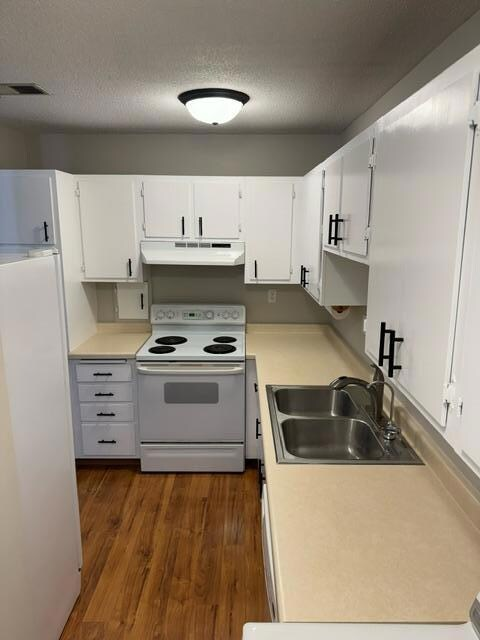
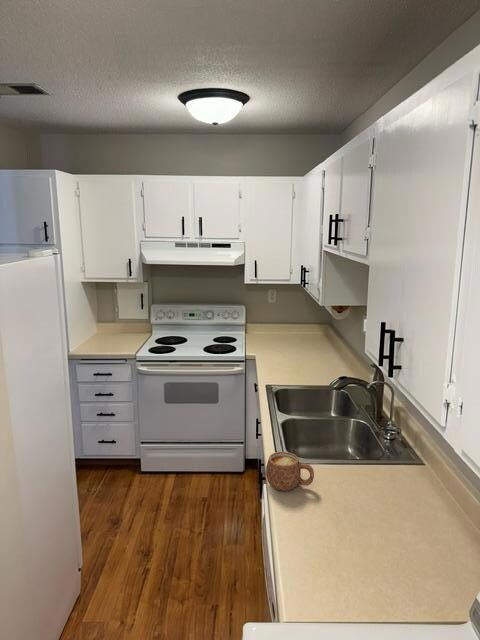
+ mug [265,451,315,492]
